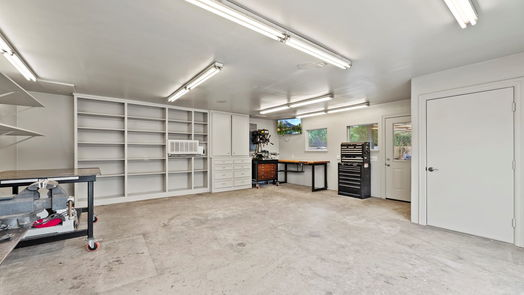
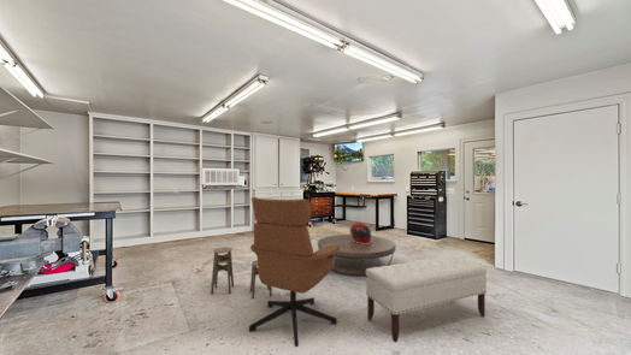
+ armchair [248,196,341,348]
+ coffee table [317,233,397,277]
+ helmet [348,221,373,244]
+ bench [365,255,488,343]
+ stool [210,247,273,300]
